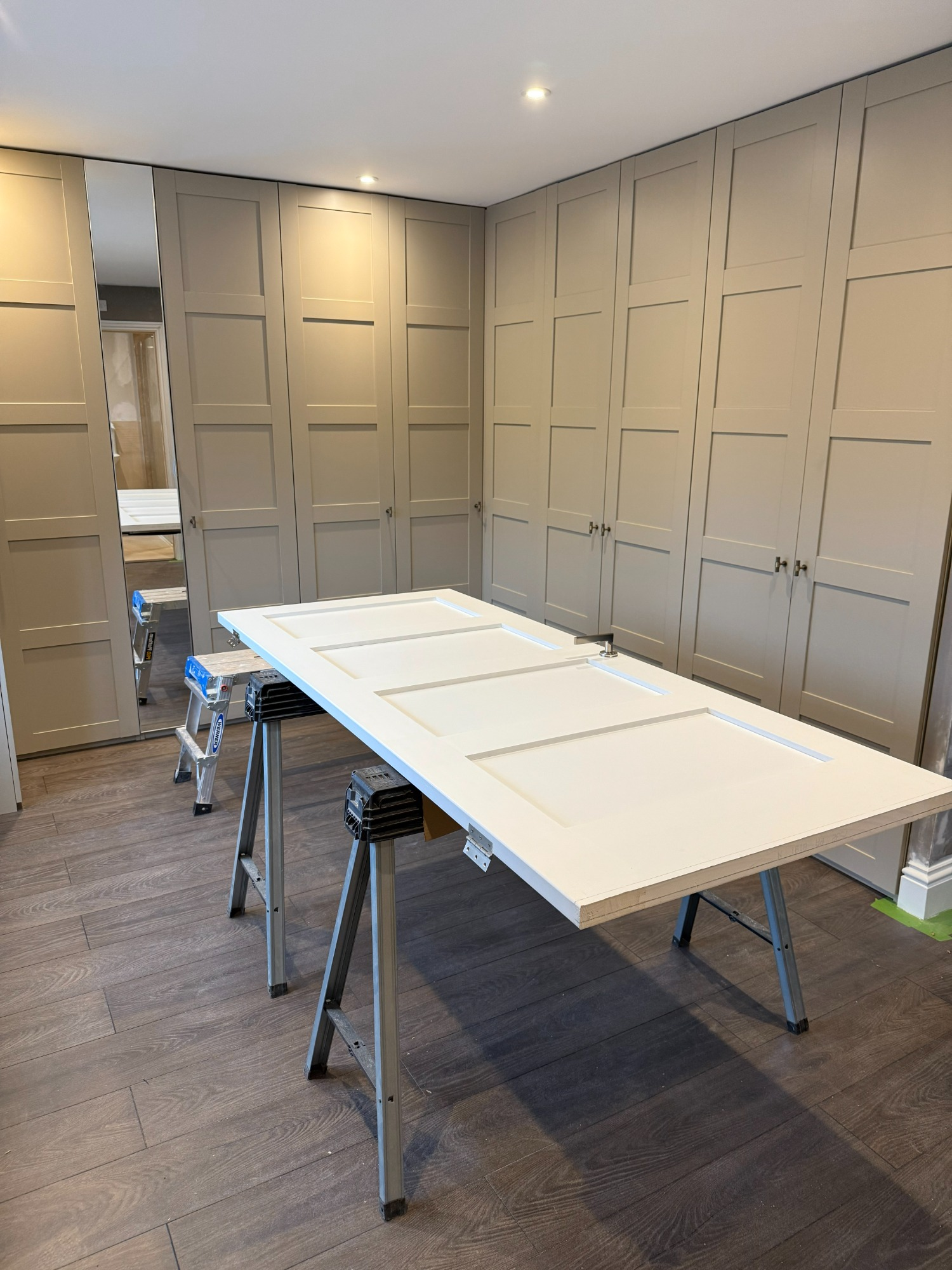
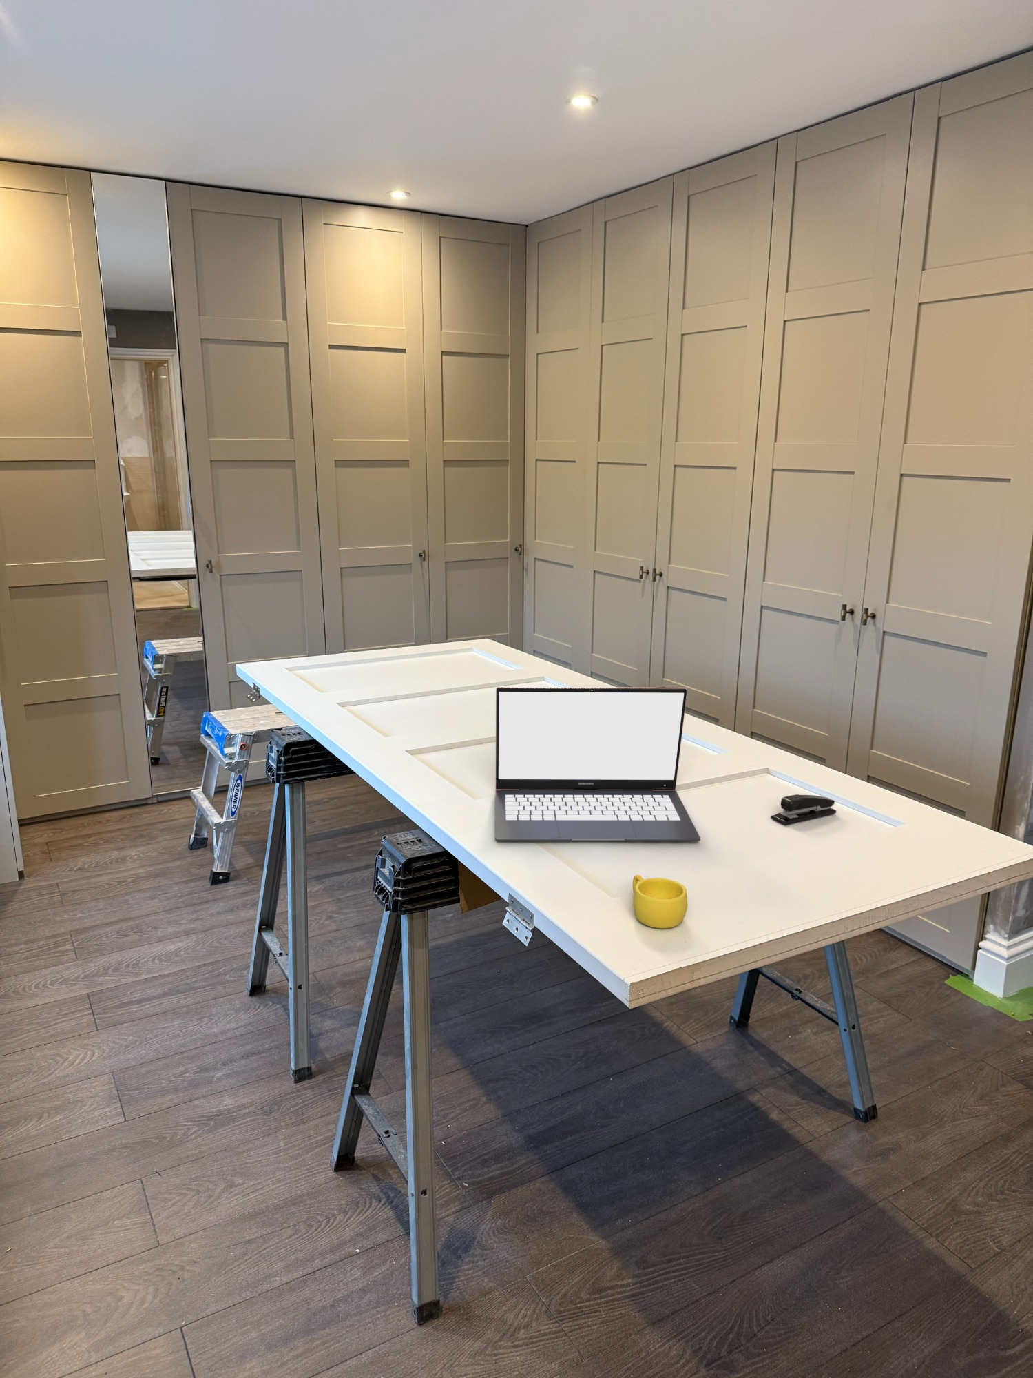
+ stapler [770,794,837,826]
+ cup [633,875,688,929]
+ laptop [495,686,701,842]
